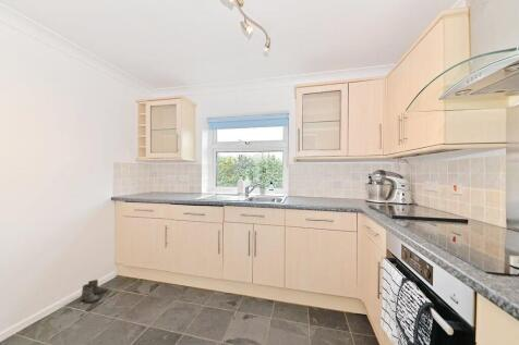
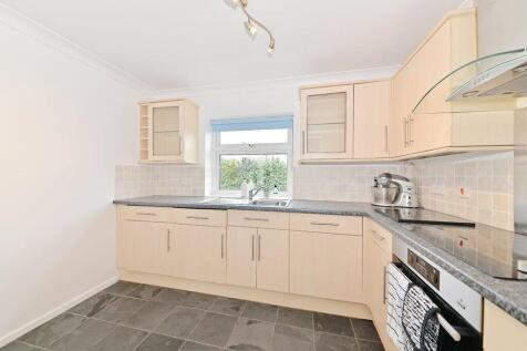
- boots [80,279,108,304]
